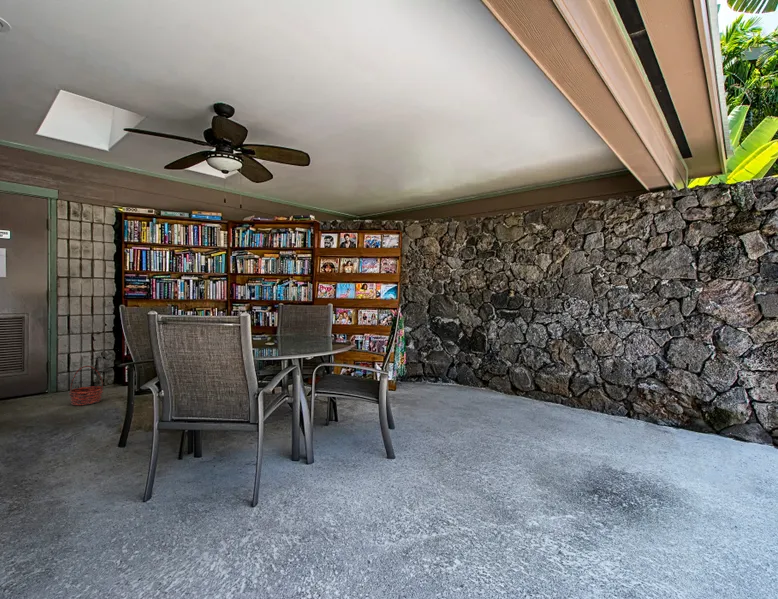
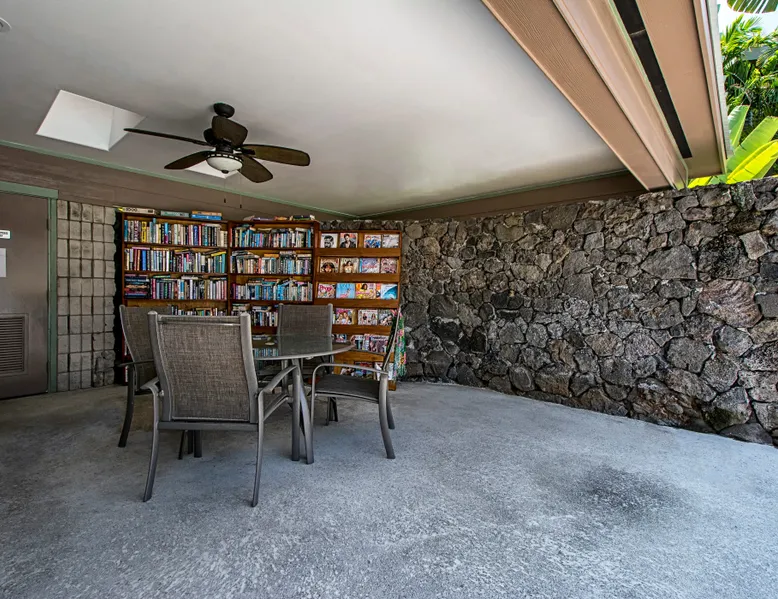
- basket [68,365,104,406]
